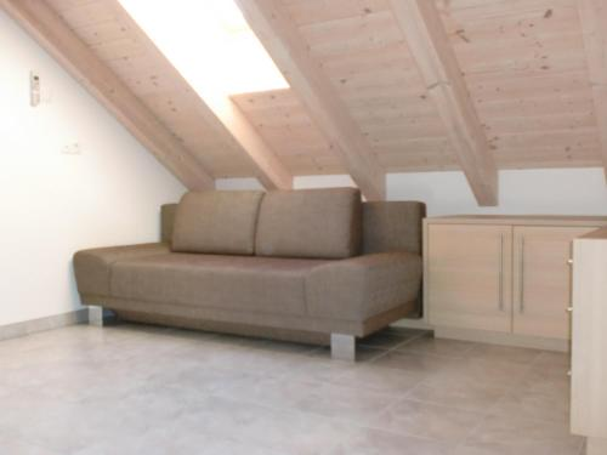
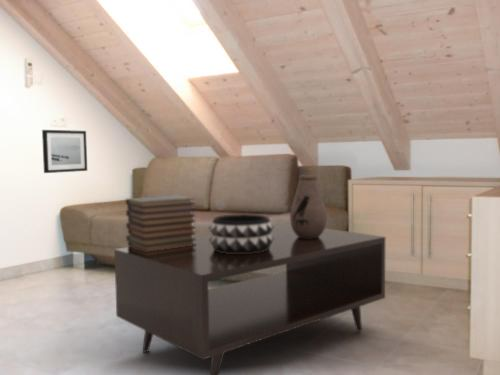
+ coffee table [113,222,386,375]
+ vase [289,174,328,239]
+ decorative bowl [208,213,274,254]
+ book stack [125,194,197,252]
+ wall art [41,129,88,174]
